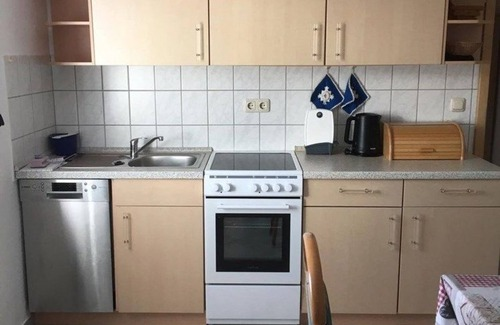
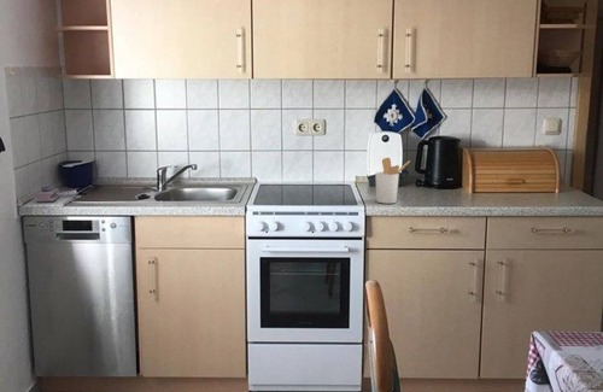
+ utensil holder [374,157,411,205]
